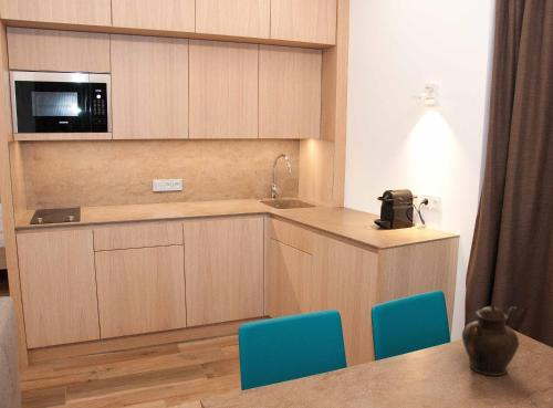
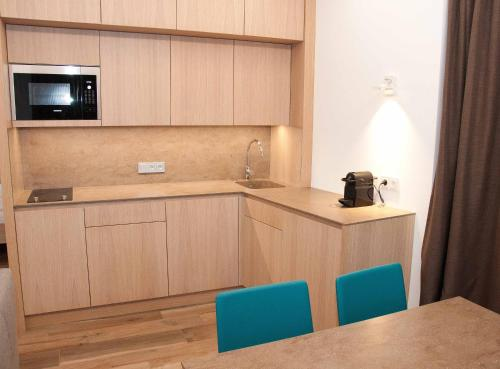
- teapot [461,303,520,377]
